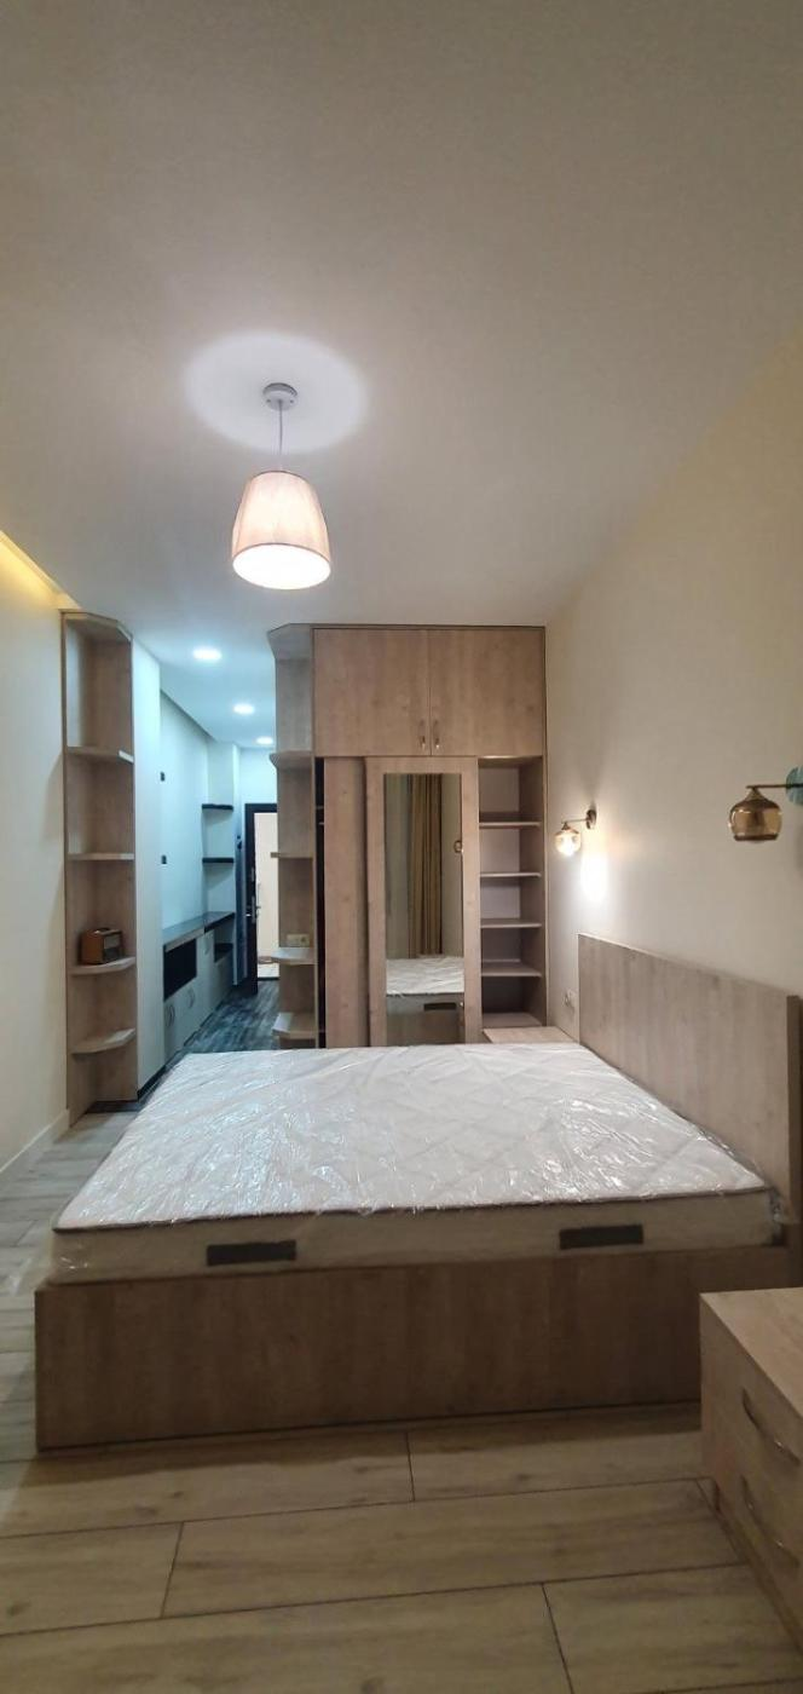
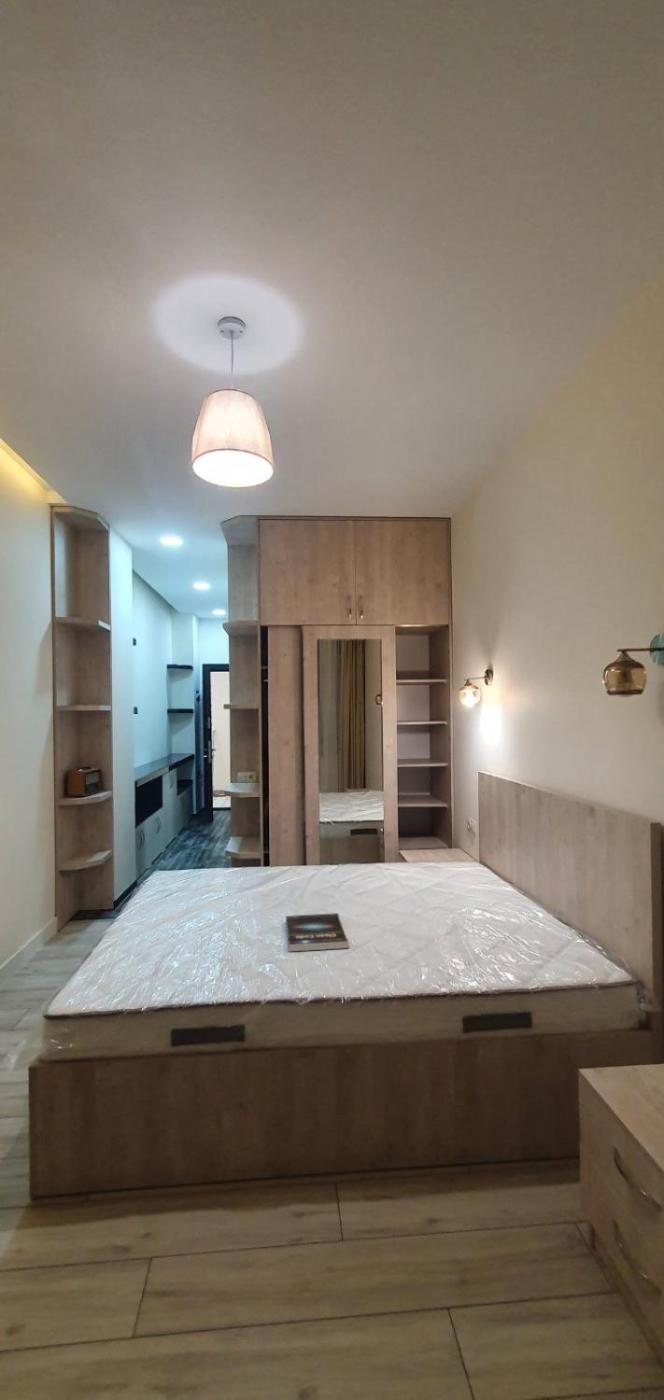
+ book [285,912,350,953]
